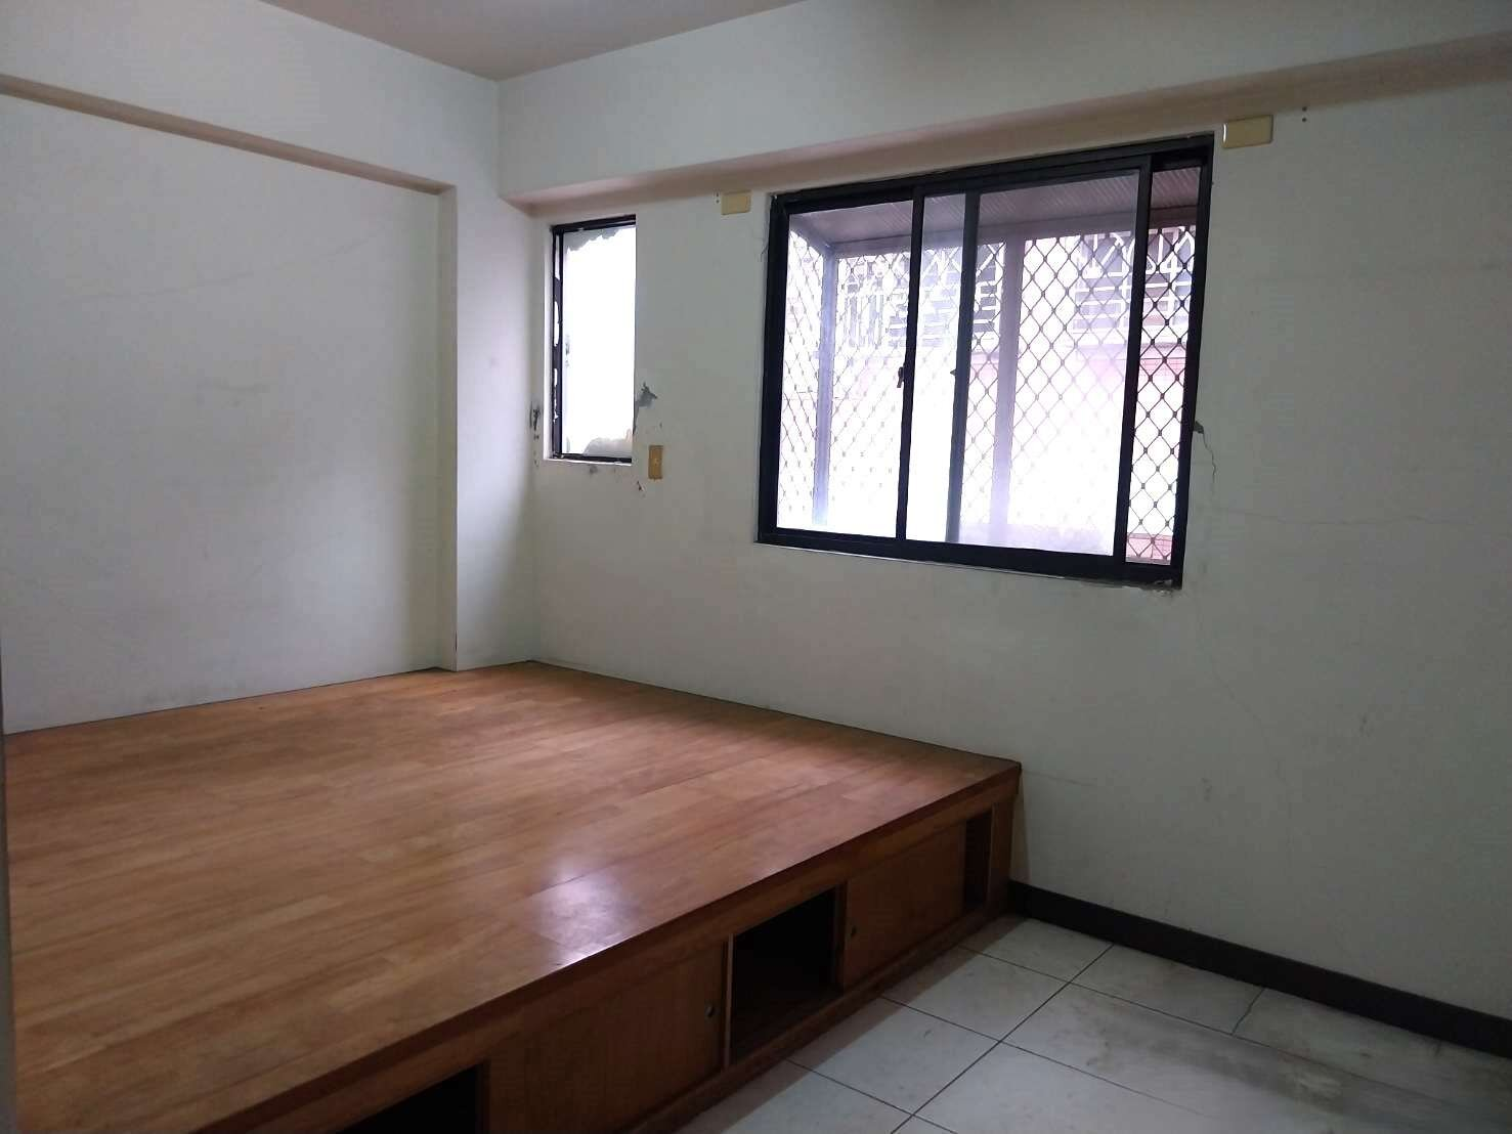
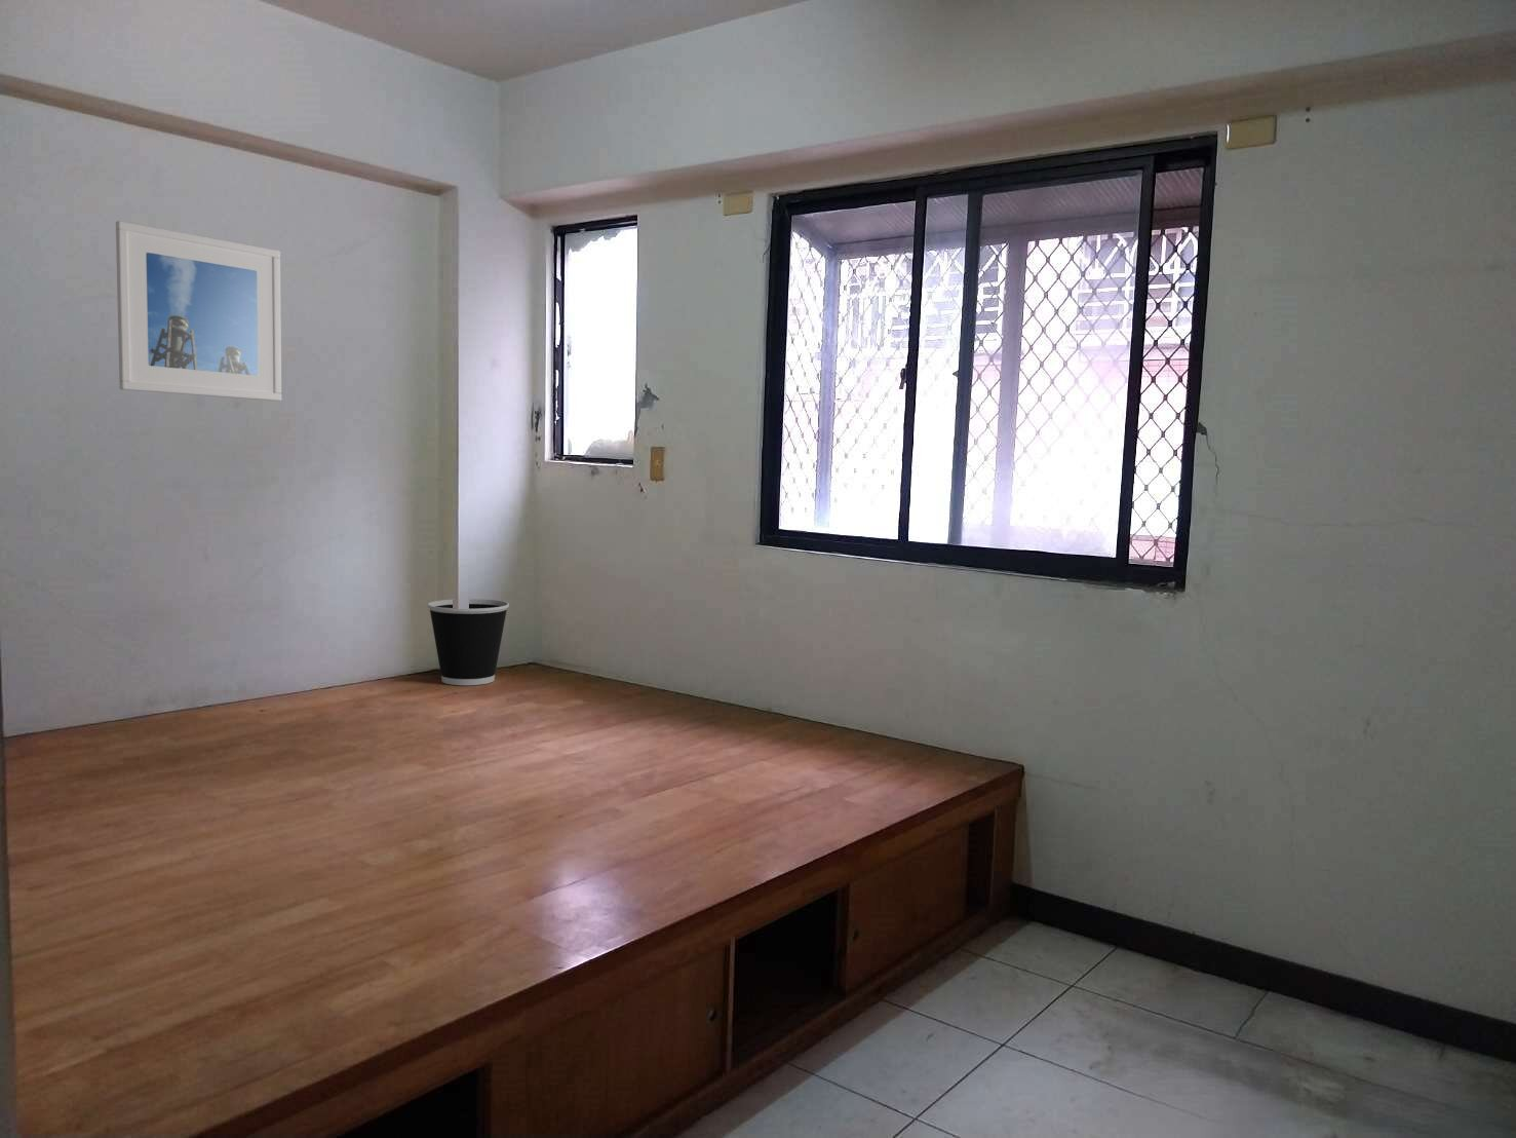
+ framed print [115,220,282,402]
+ wastebasket [426,598,510,686]
